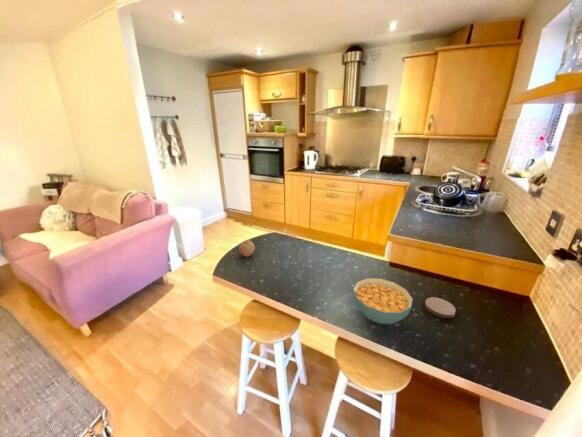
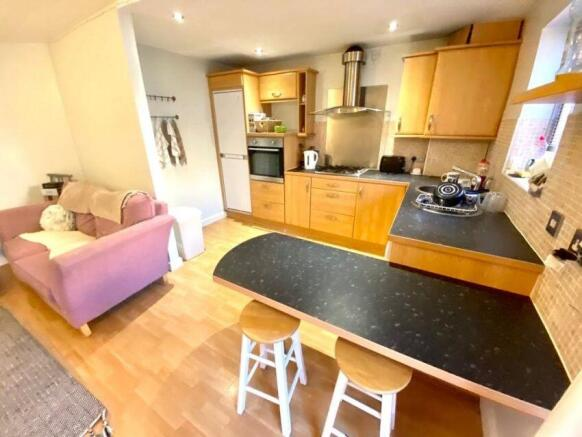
- coaster [424,296,457,319]
- cereal bowl [352,277,414,325]
- fruit [238,239,256,258]
